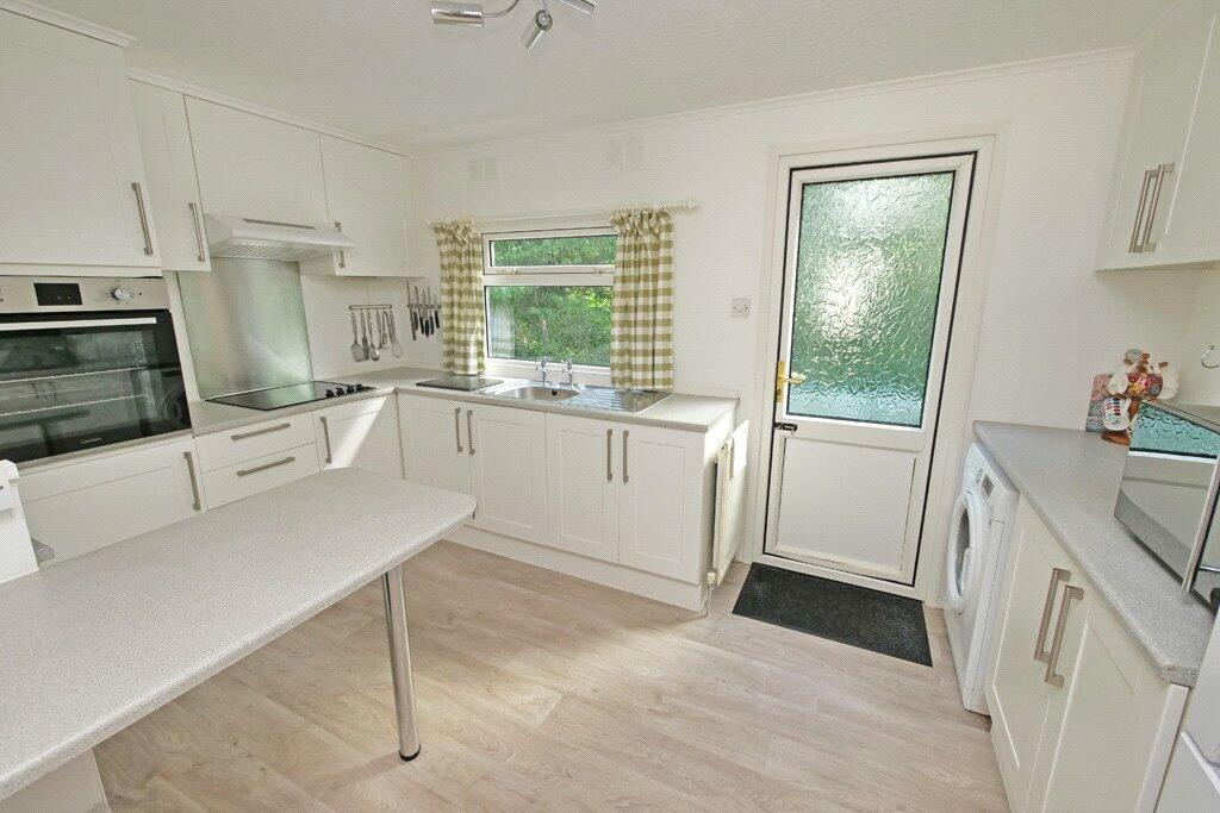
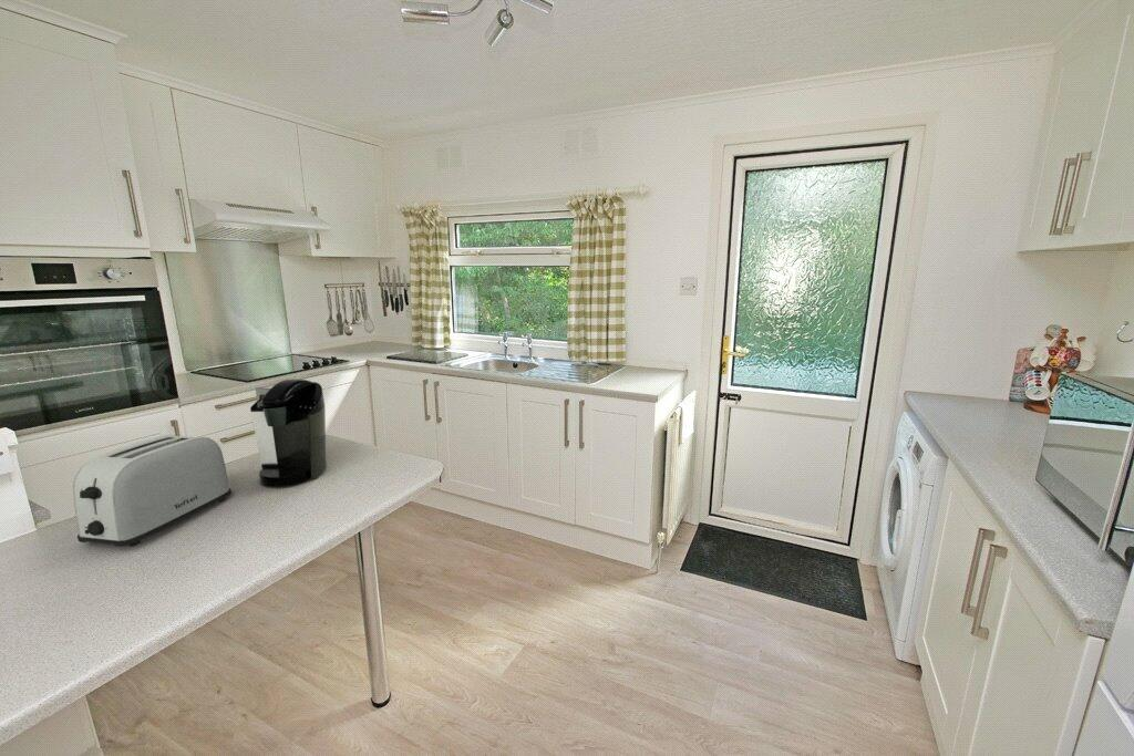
+ toaster [72,434,233,548]
+ coffee maker [249,379,327,488]
